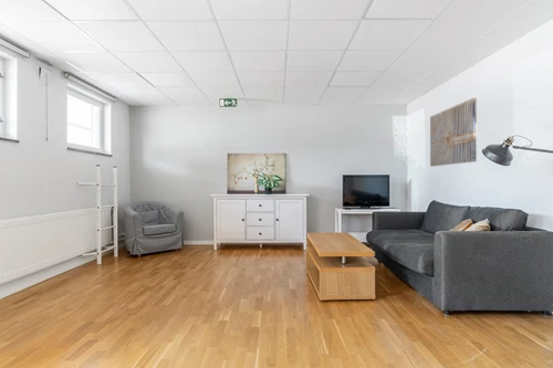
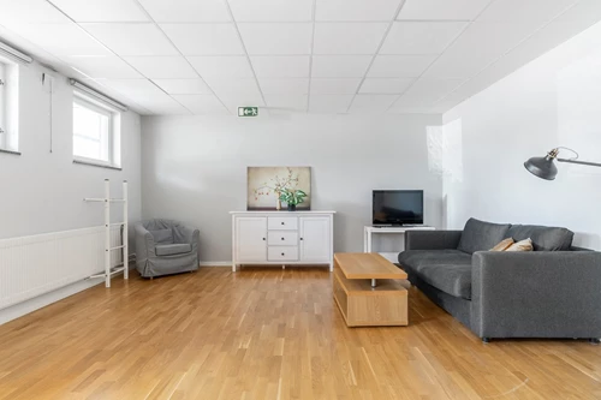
- wall art [429,97,478,167]
